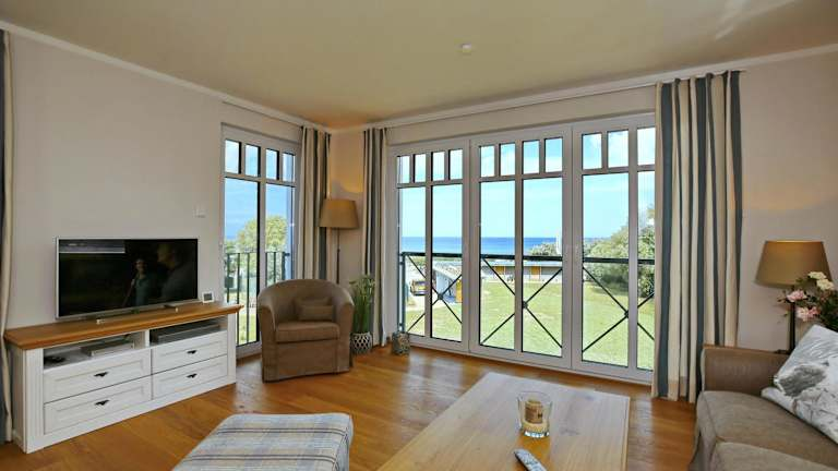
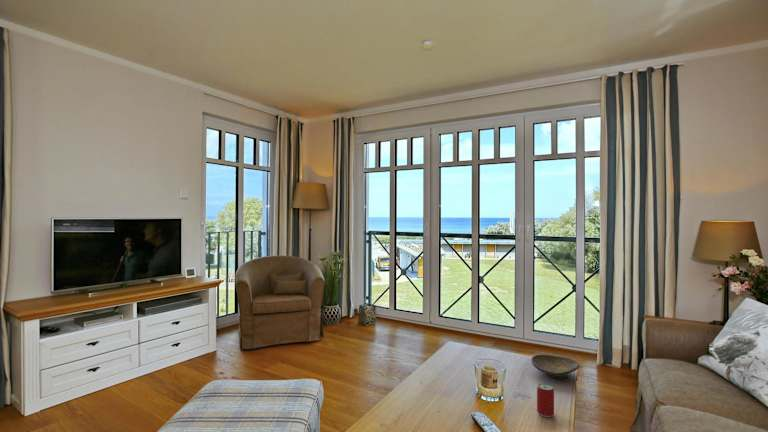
+ decorative bowl [530,354,580,380]
+ beer can [536,382,555,418]
